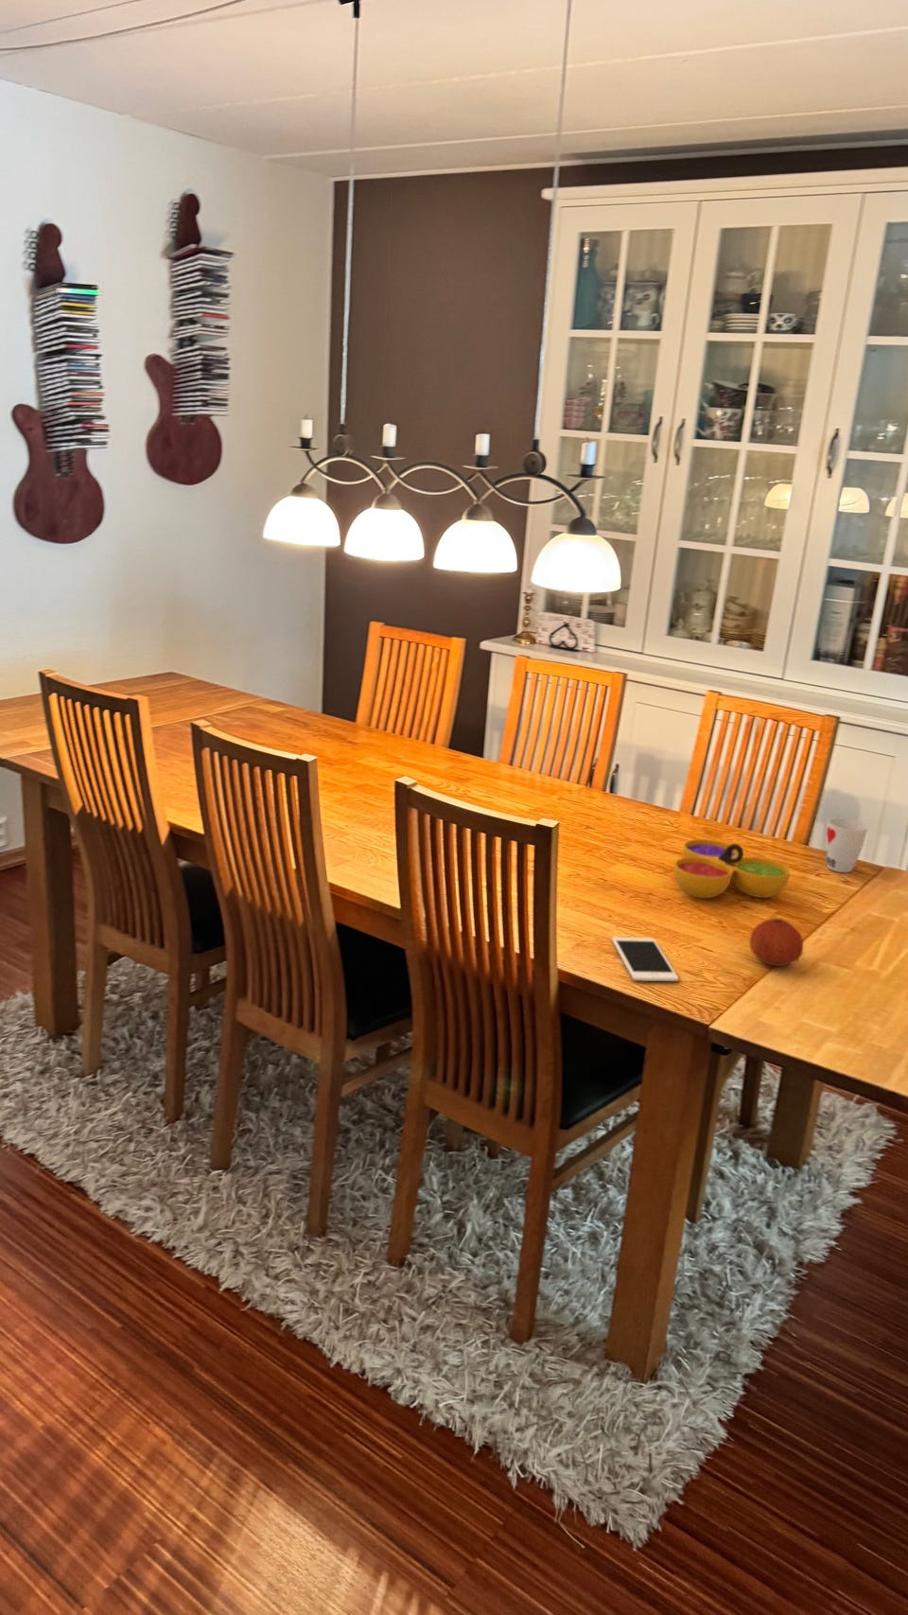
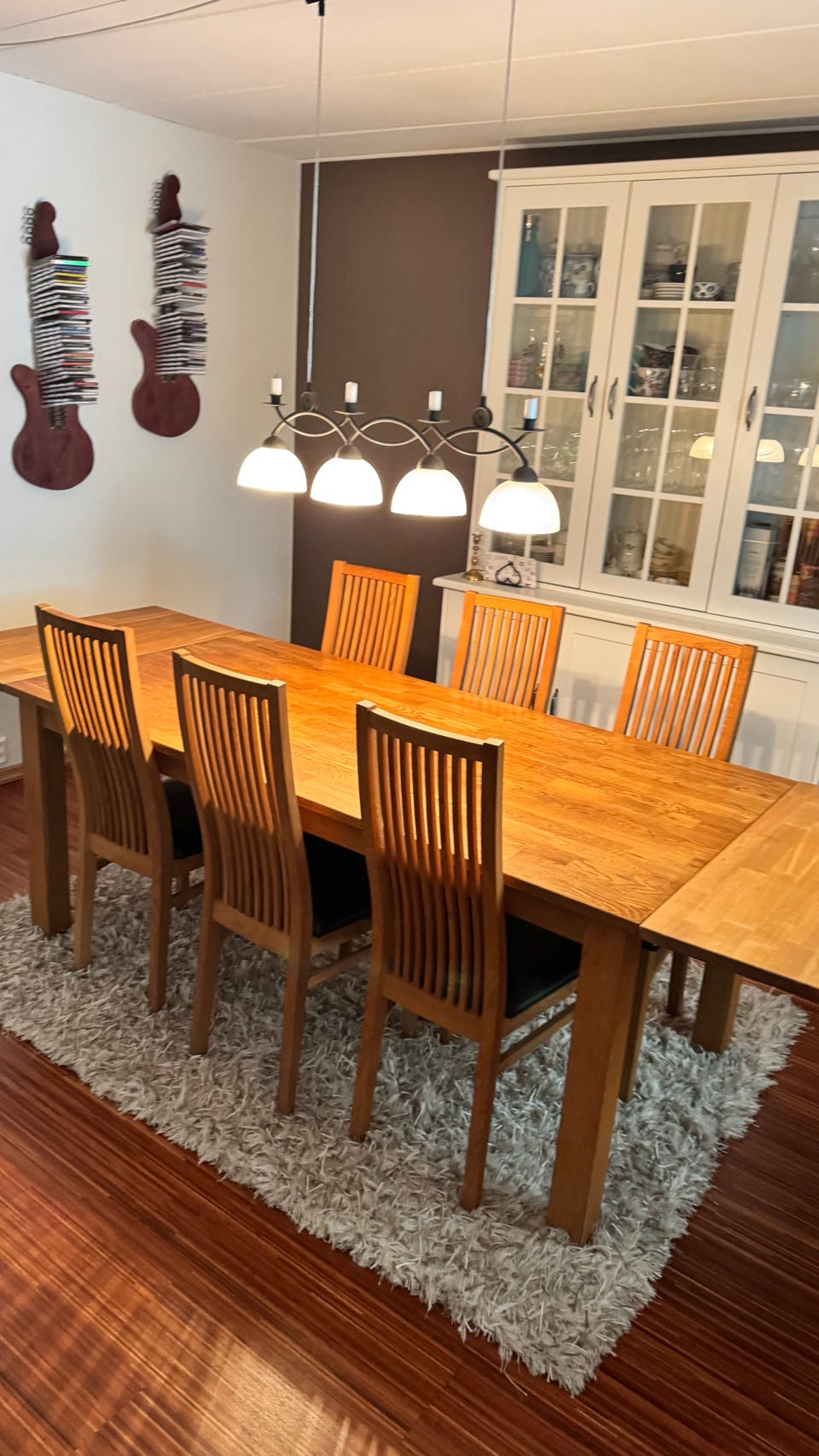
- cell phone [611,936,680,982]
- fruit [748,917,804,967]
- cup [825,816,869,873]
- decorative bowl [673,839,790,898]
